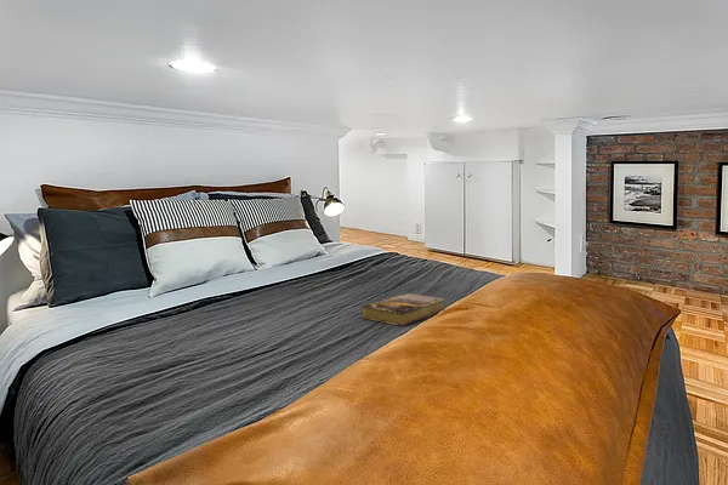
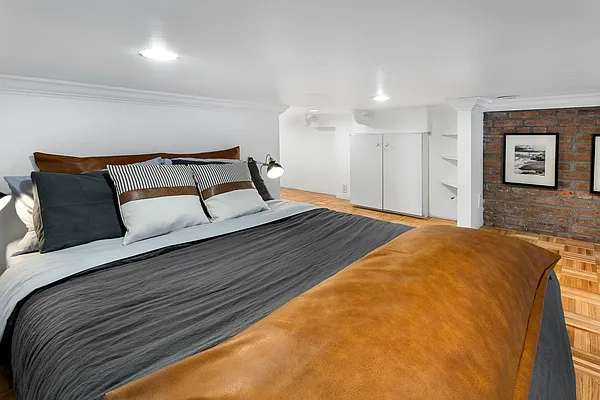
- book [360,292,447,327]
